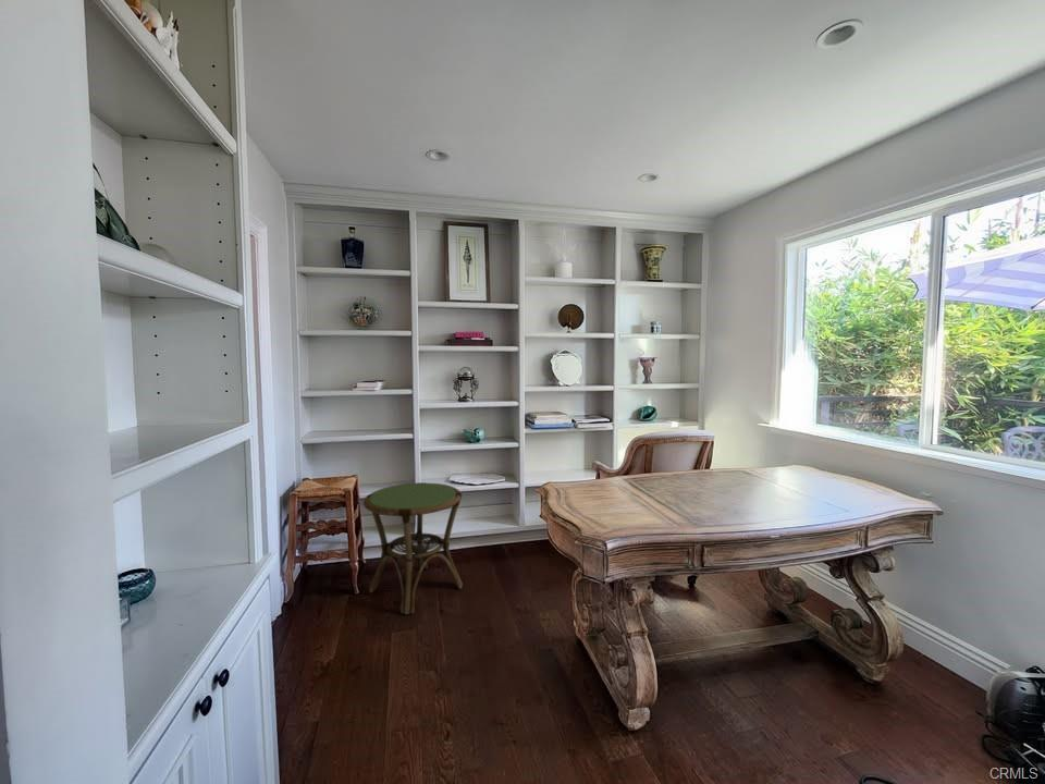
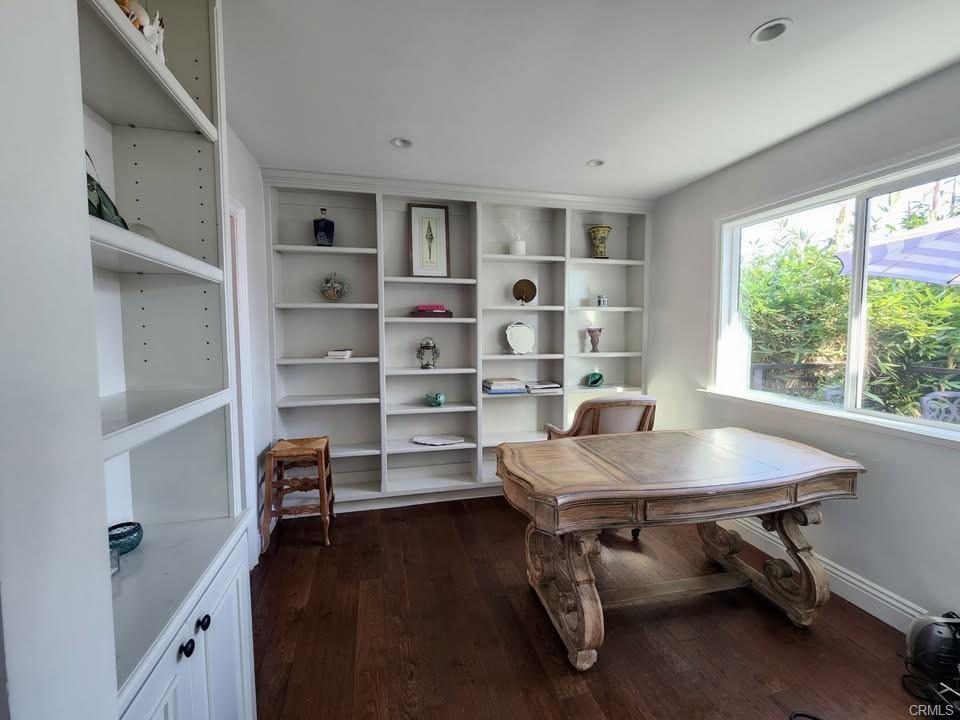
- side table [362,481,464,615]
